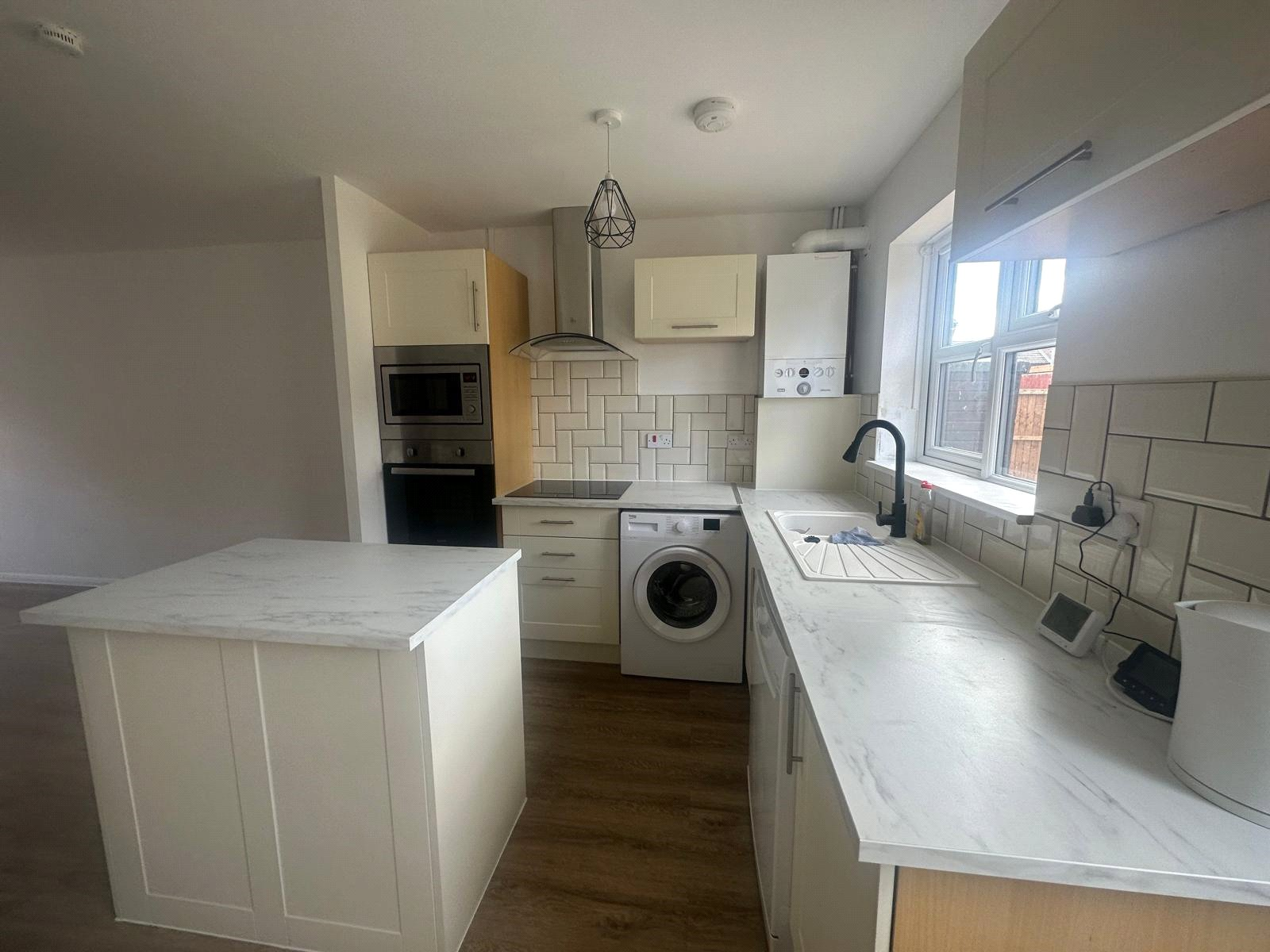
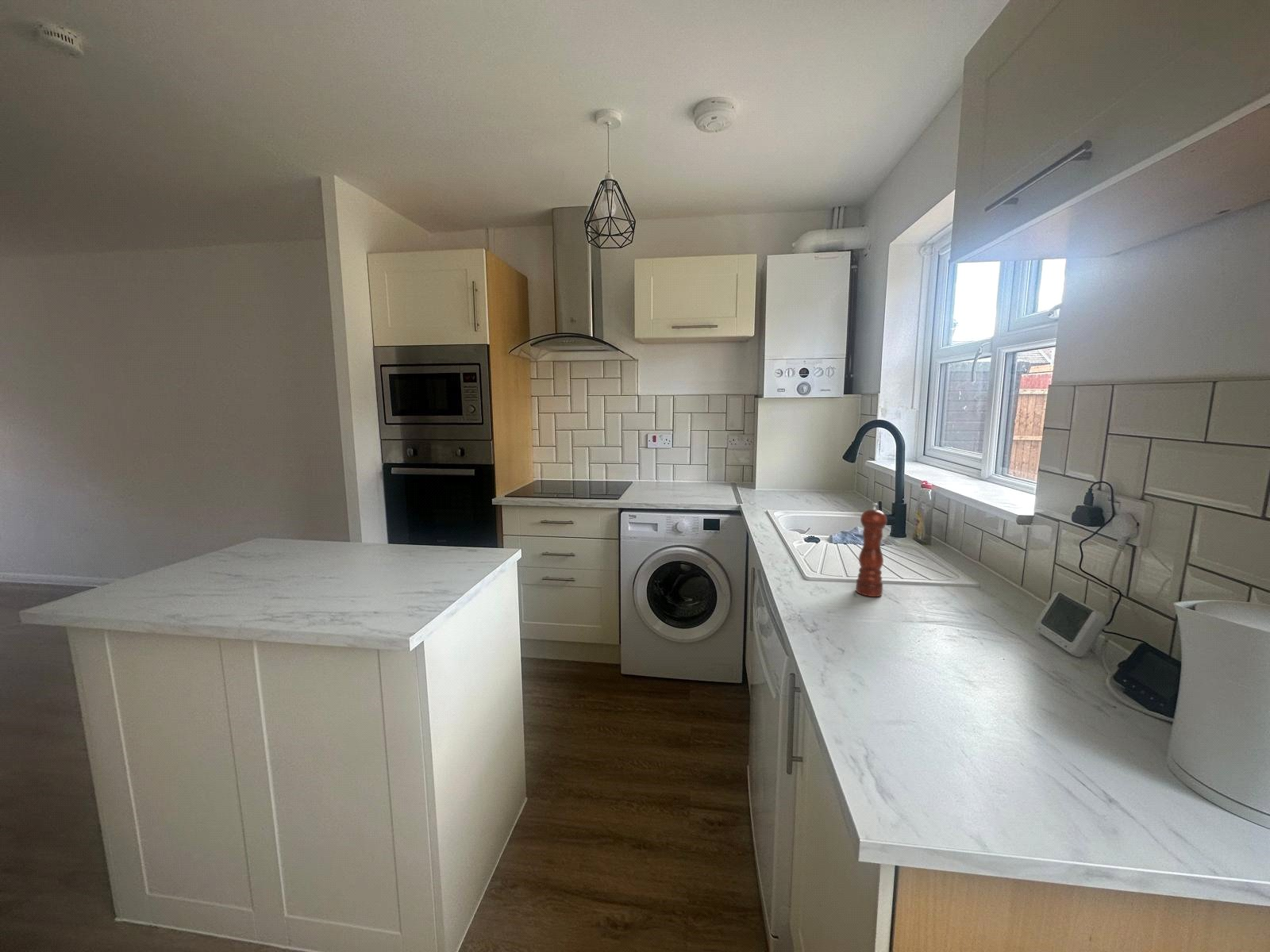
+ pepper mill [855,502,887,597]
